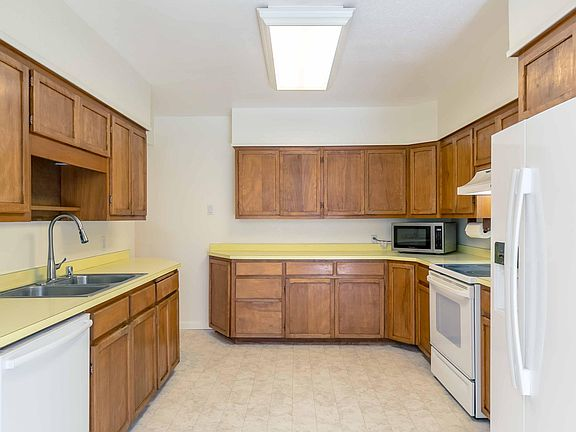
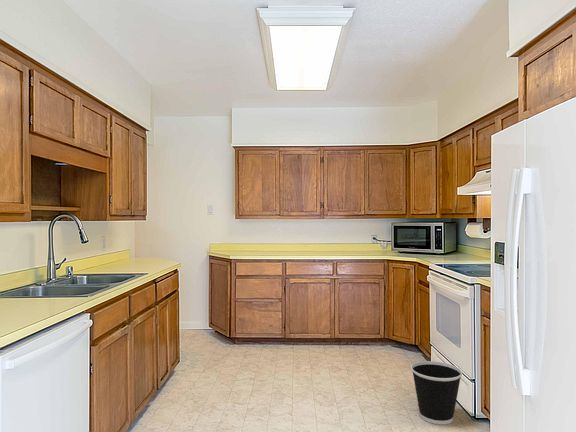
+ wastebasket [410,360,463,425]
